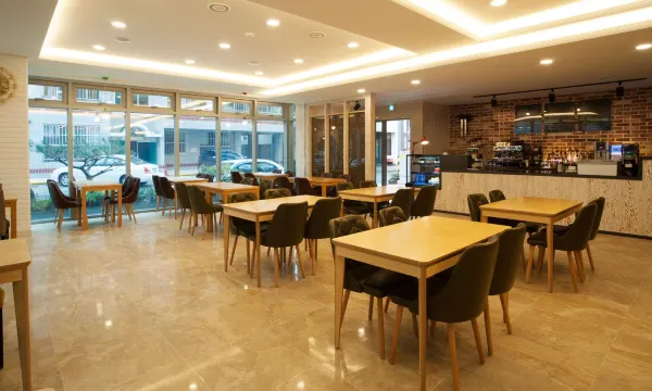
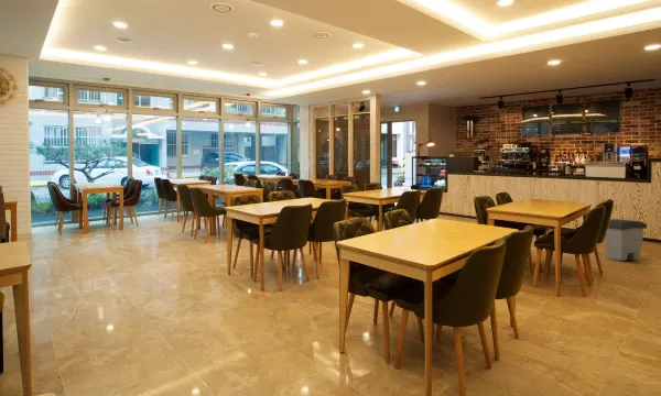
+ trash can [604,218,648,262]
